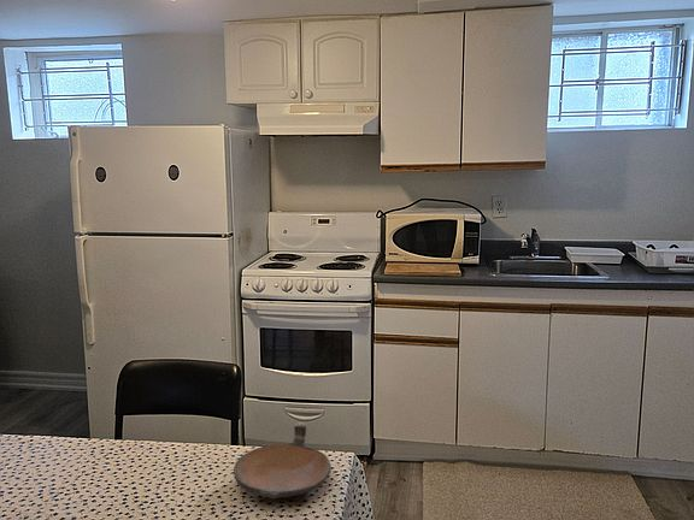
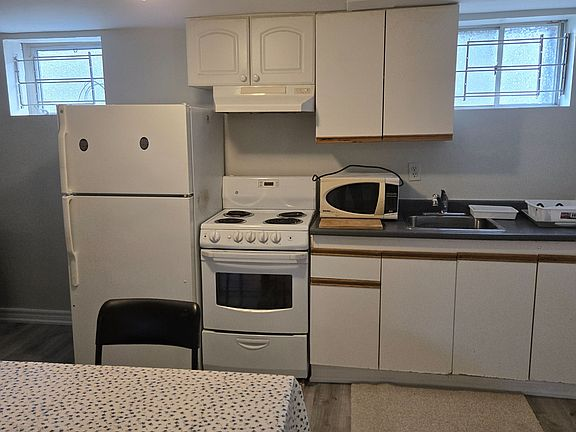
- bowl [233,421,333,501]
